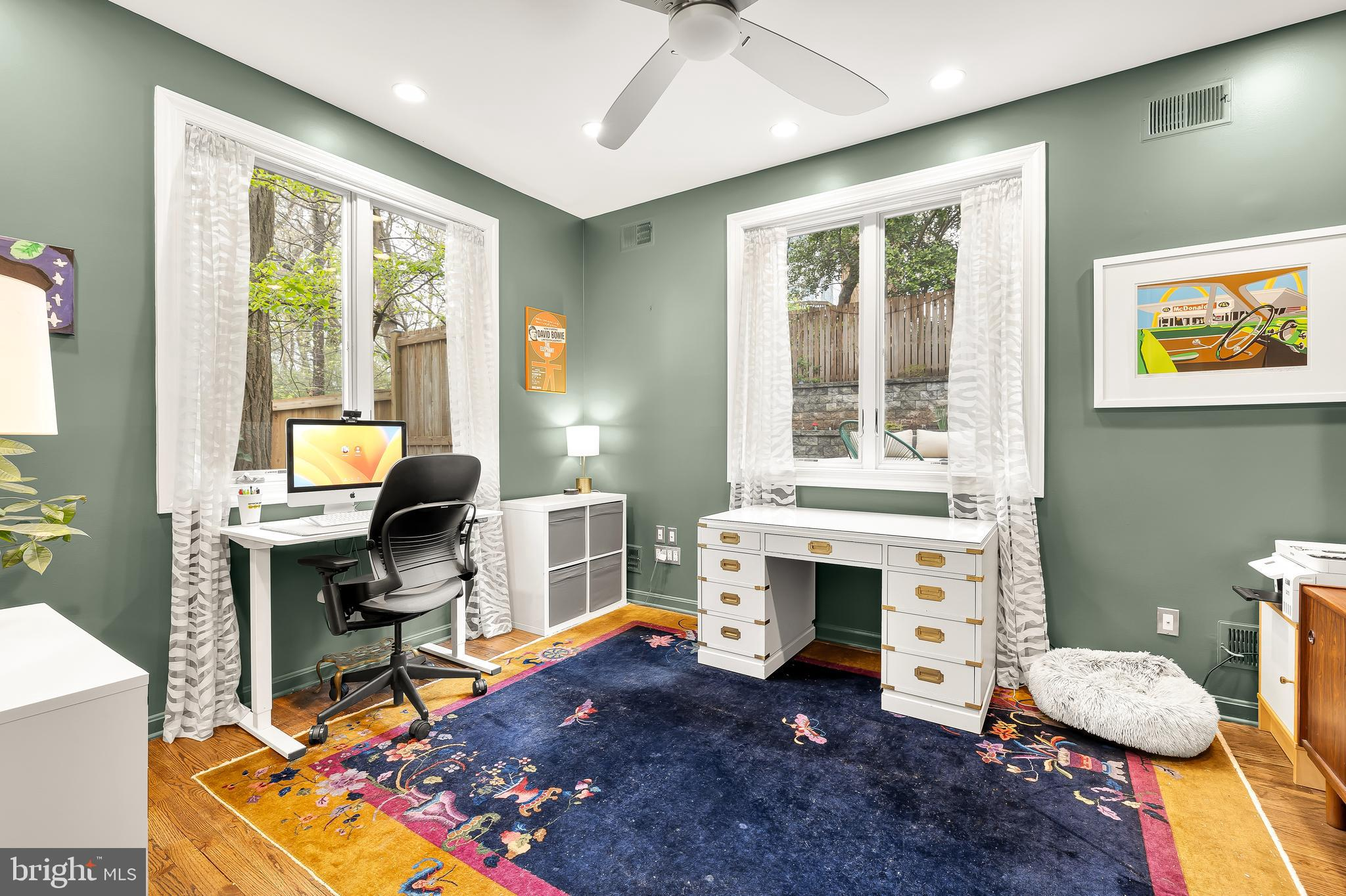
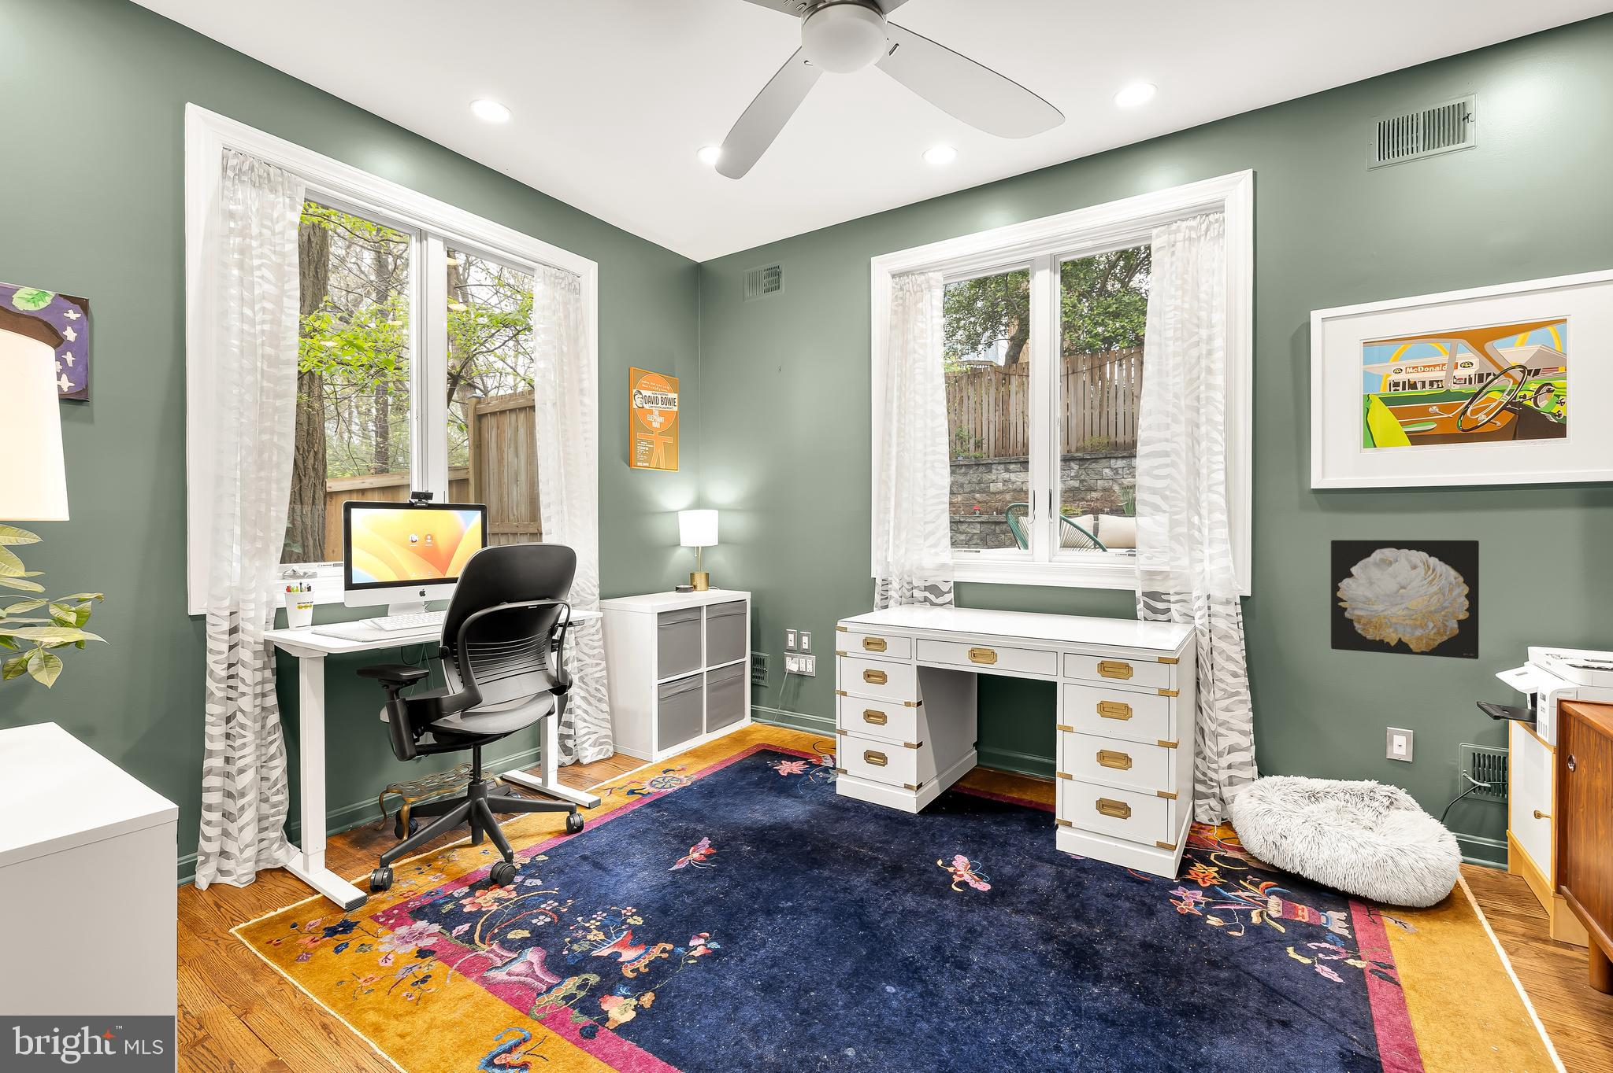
+ wall art [1330,540,1480,660]
